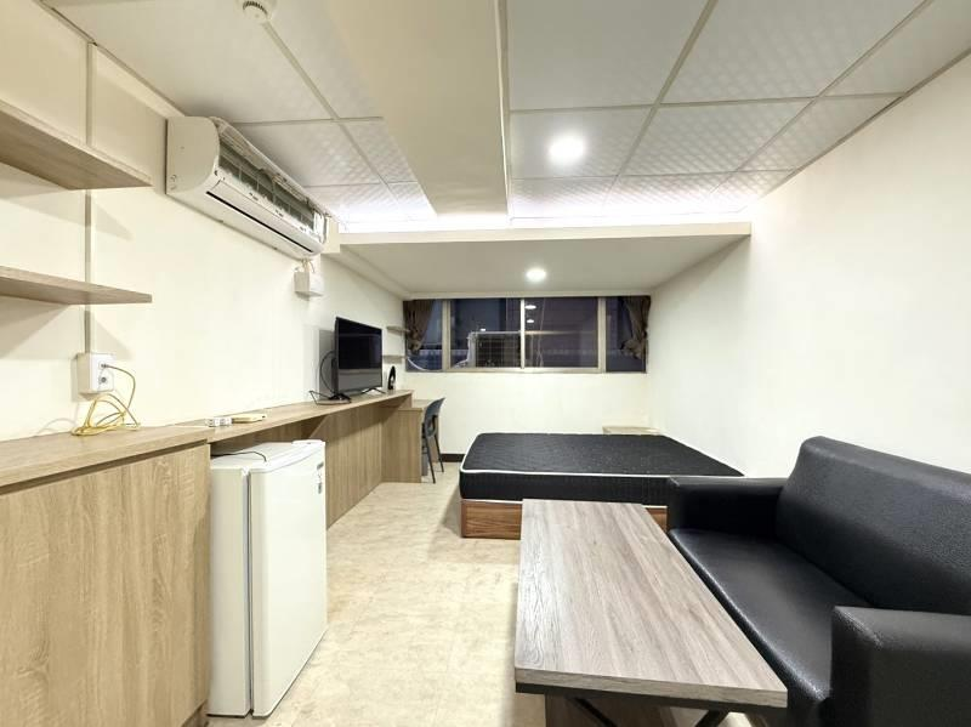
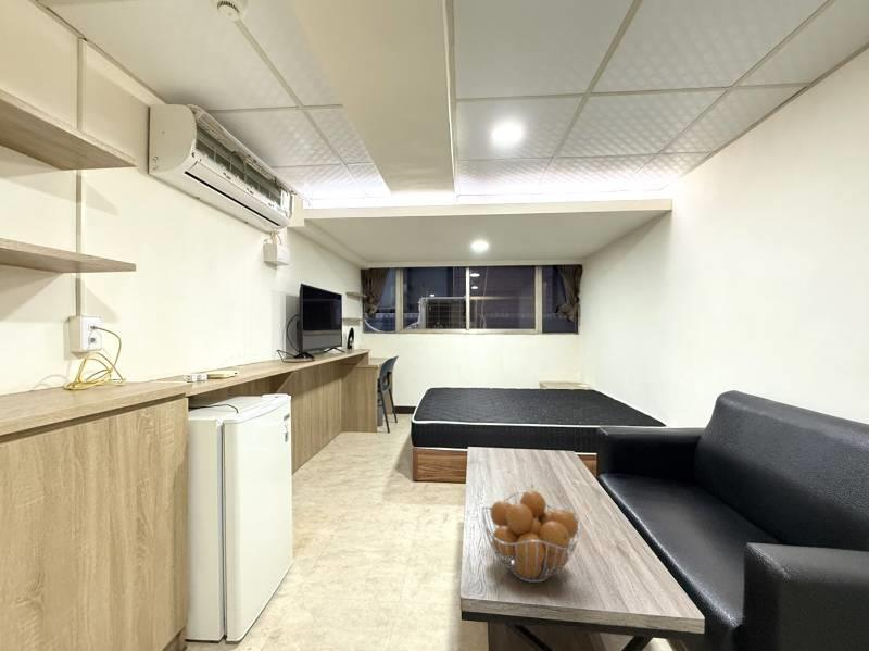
+ fruit basket [480,489,581,584]
